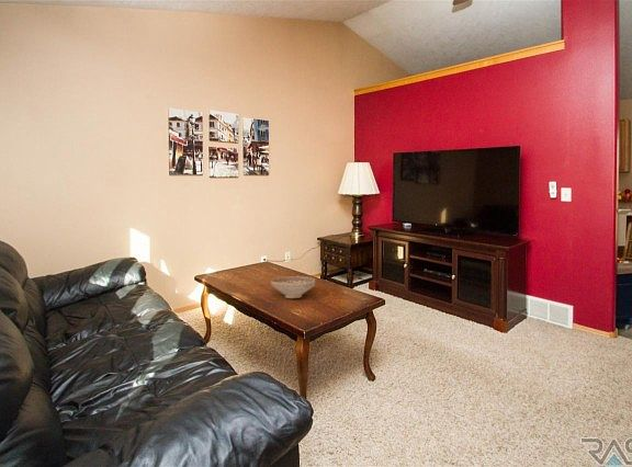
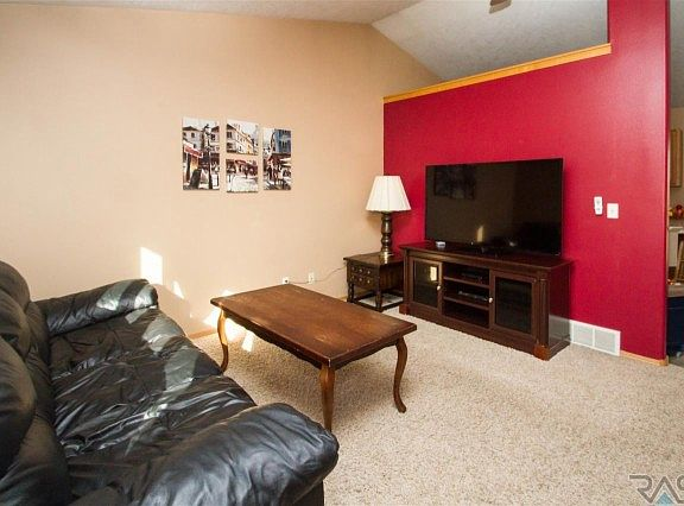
- decorative bowl [270,275,316,299]
